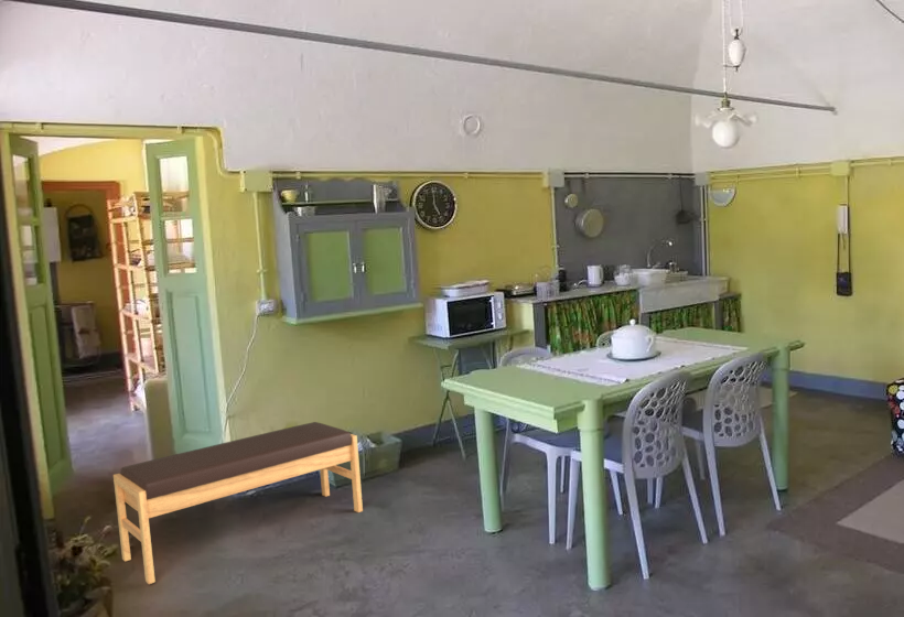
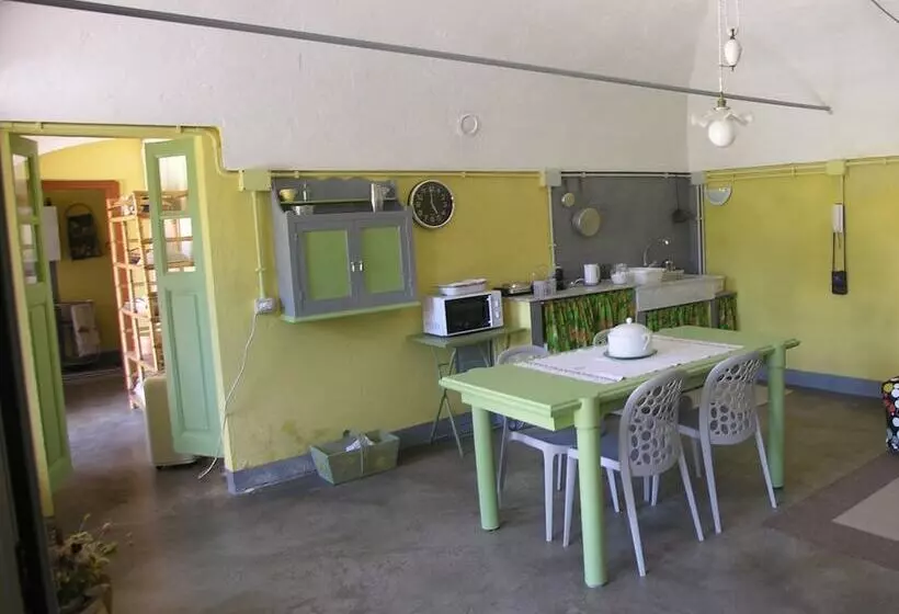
- bench [112,421,364,585]
